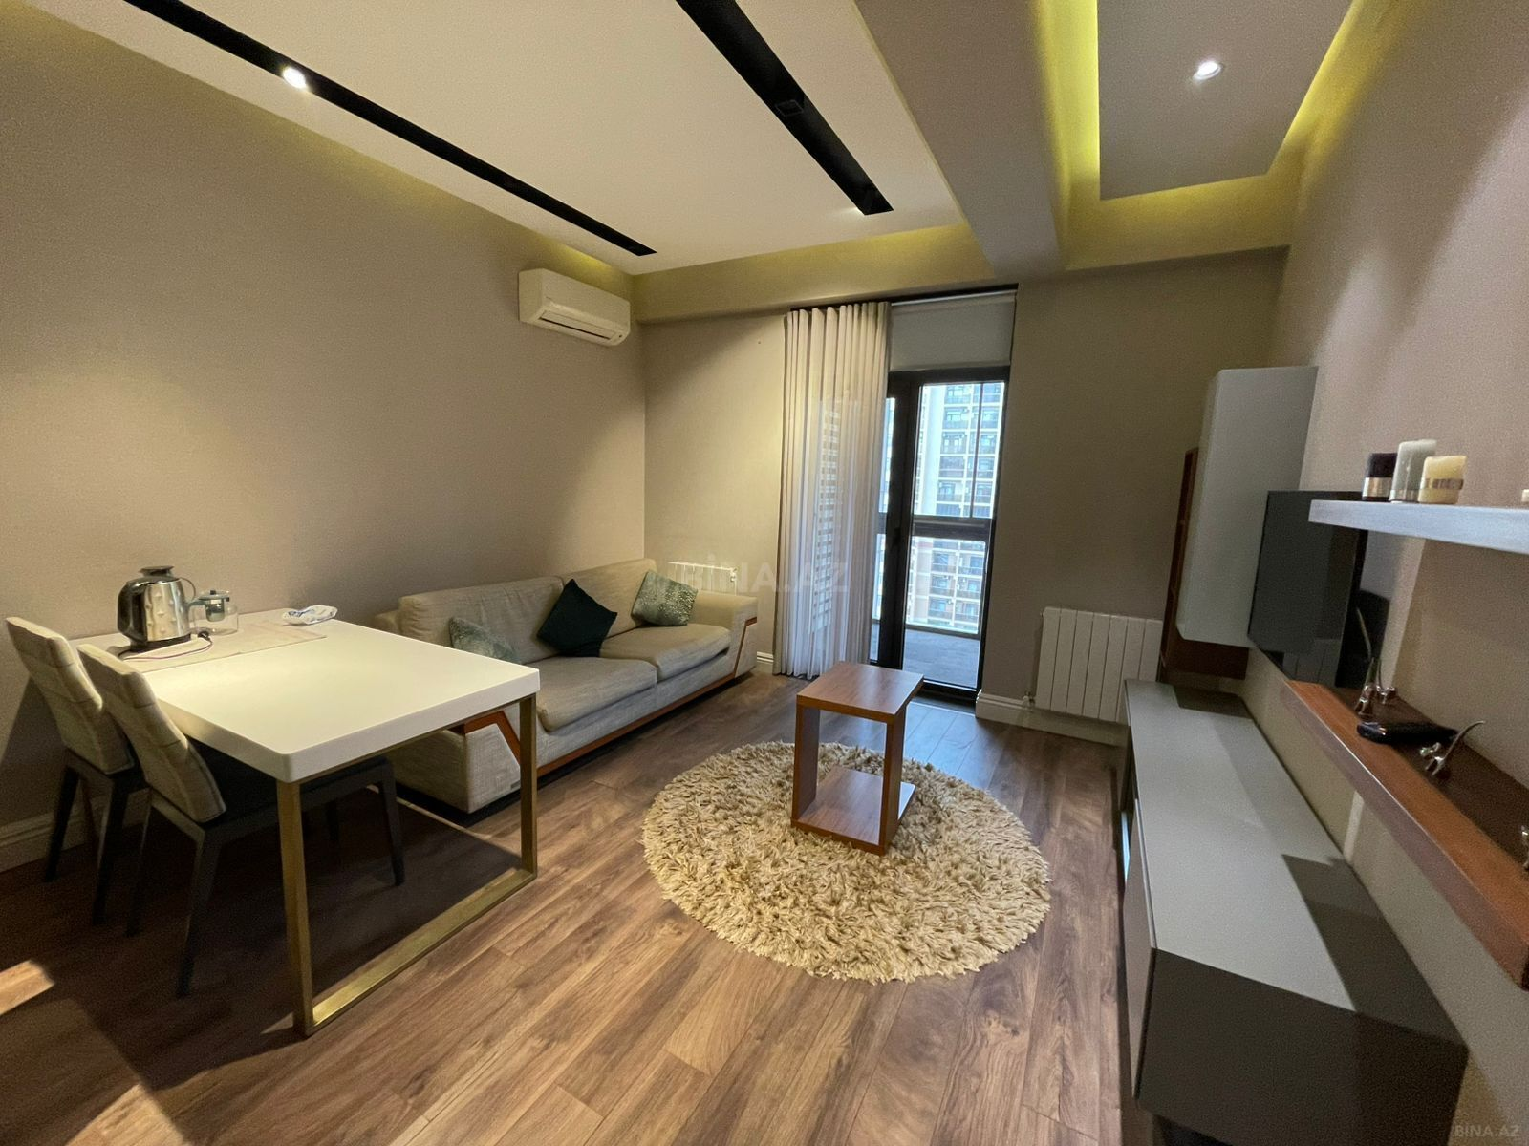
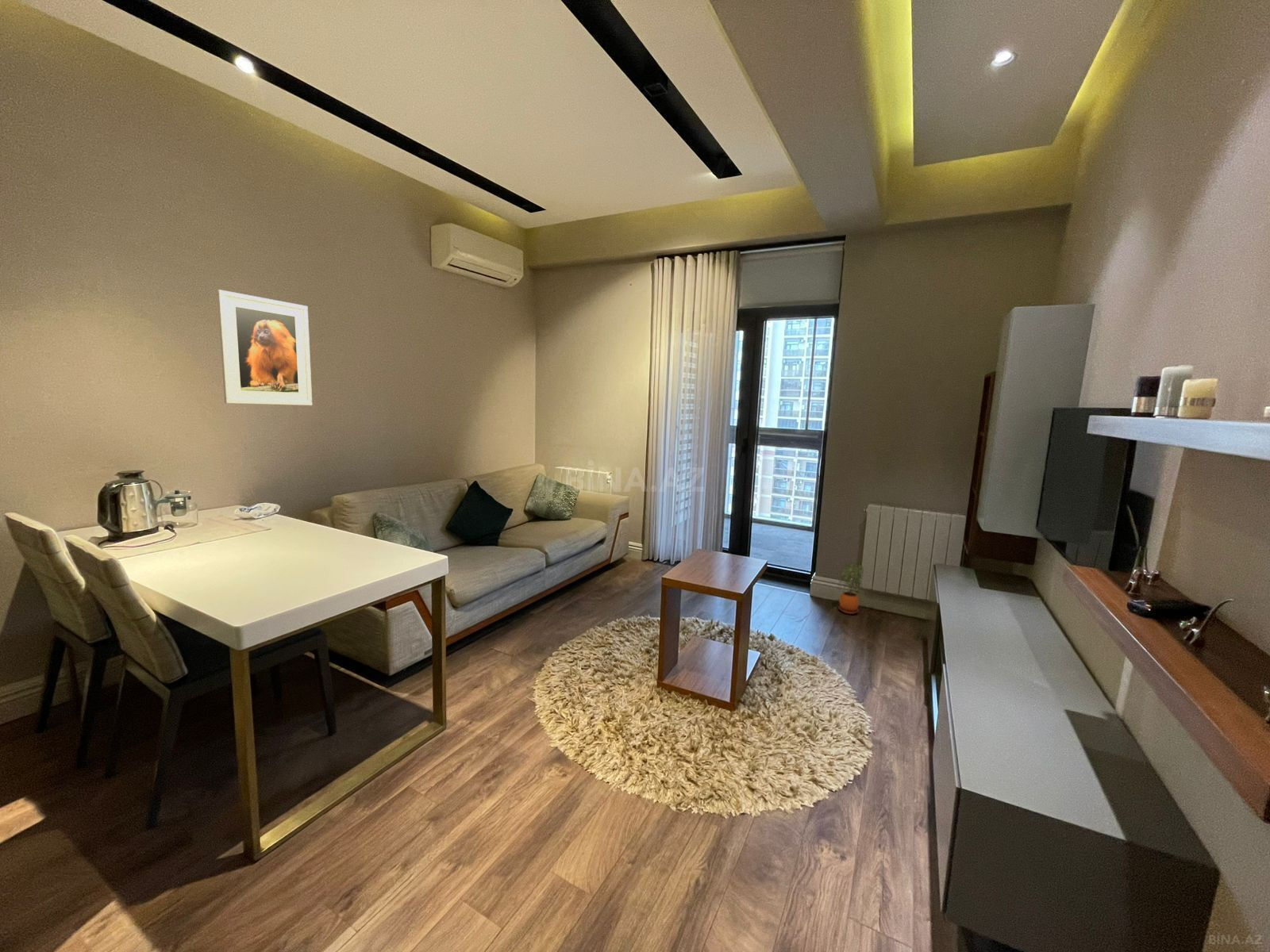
+ potted plant [837,562,864,615]
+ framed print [216,289,313,406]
